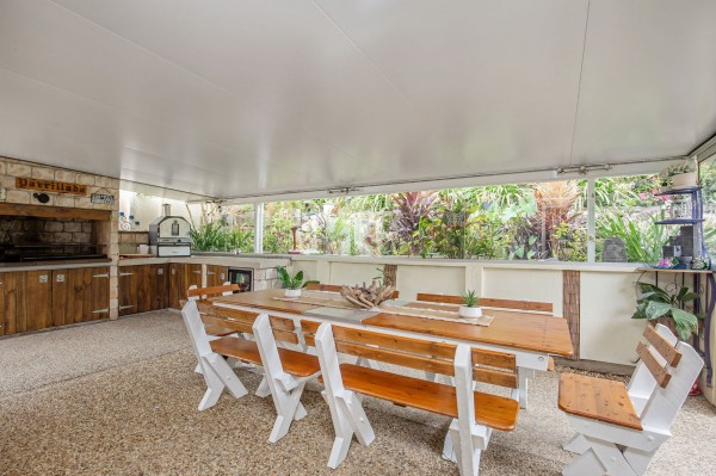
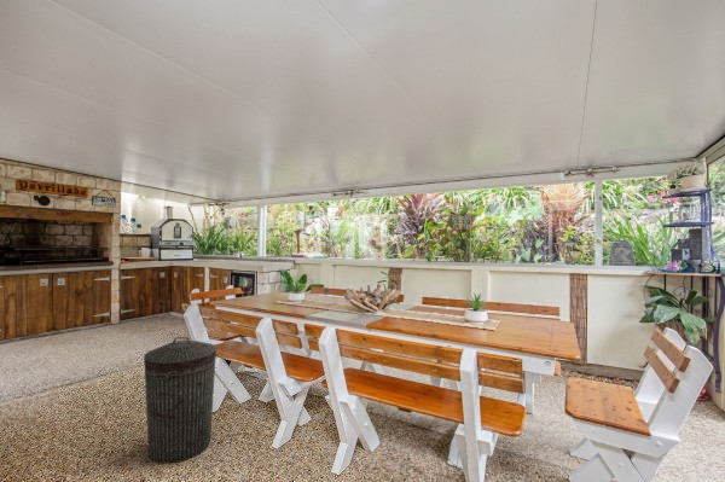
+ trash can [143,336,218,465]
